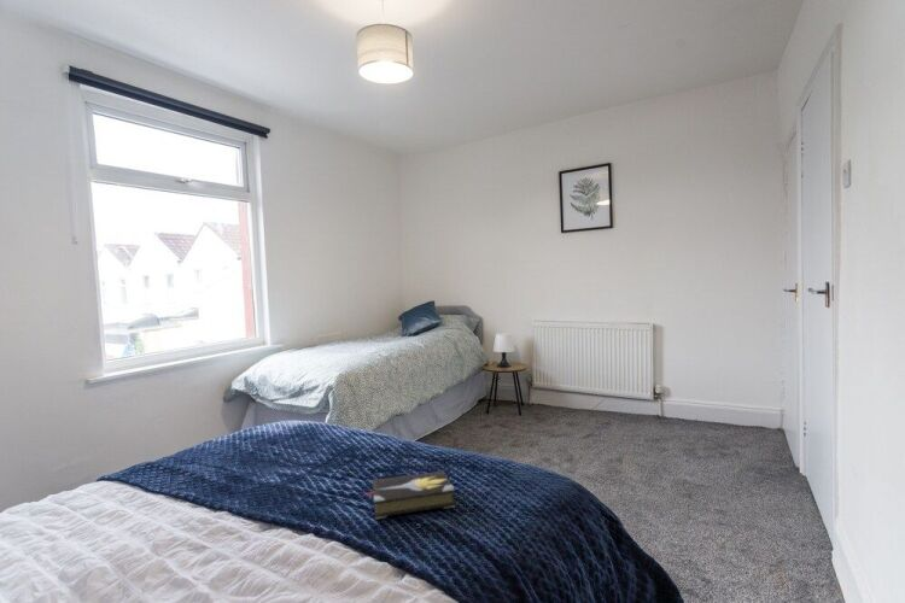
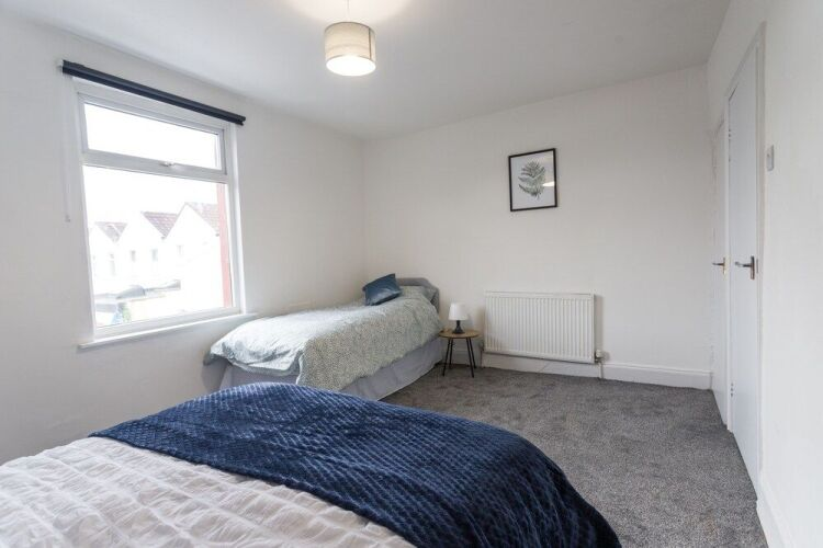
- hardback book [362,470,456,521]
